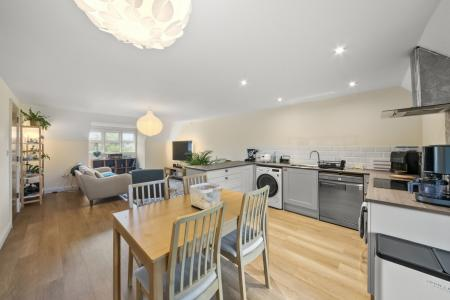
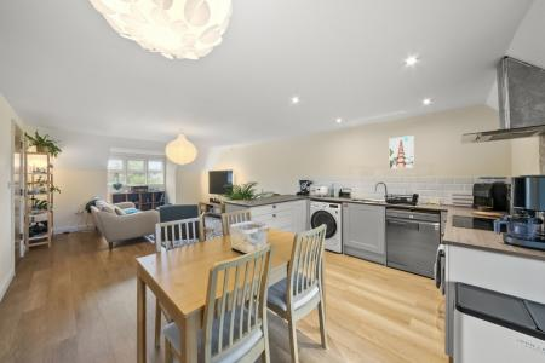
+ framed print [388,134,415,169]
